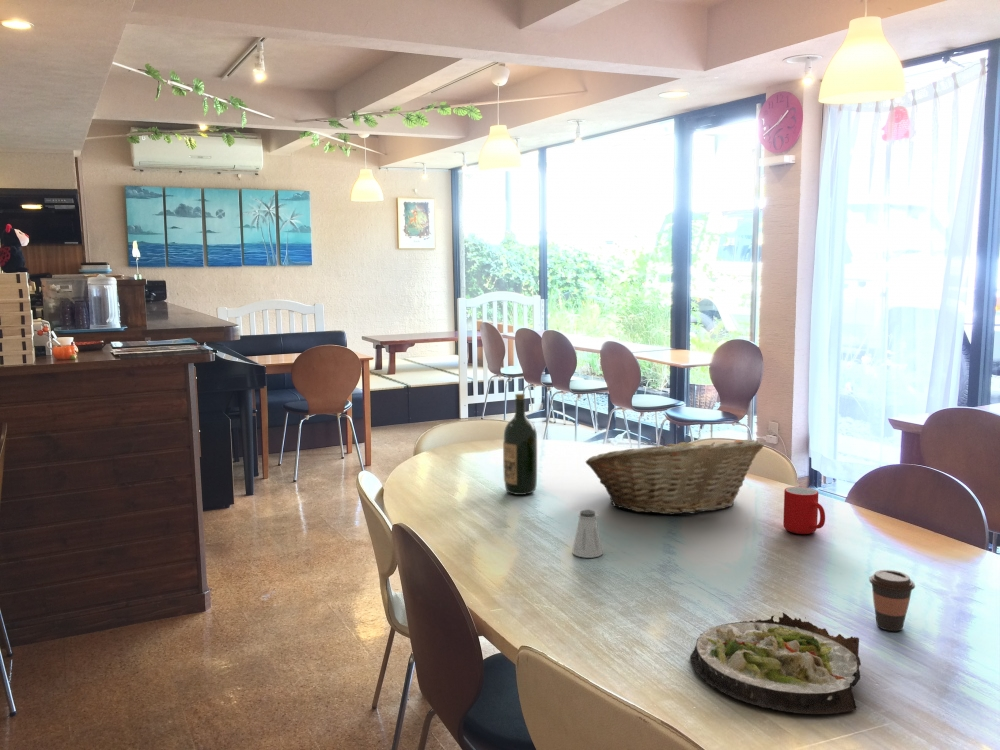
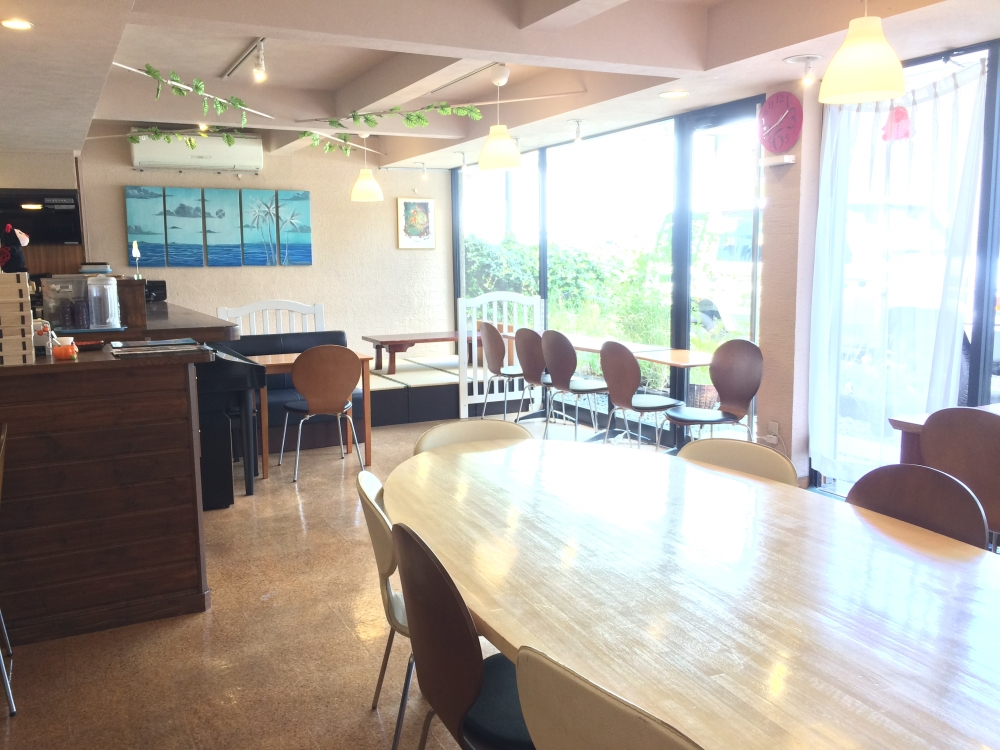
- salad plate [689,612,862,715]
- fruit basket [585,435,765,516]
- wine bottle [502,393,538,496]
- cup [782,486,826,535]
- coffee cup [868,569,916,632]
- saltshaker [572,509,603,559]
